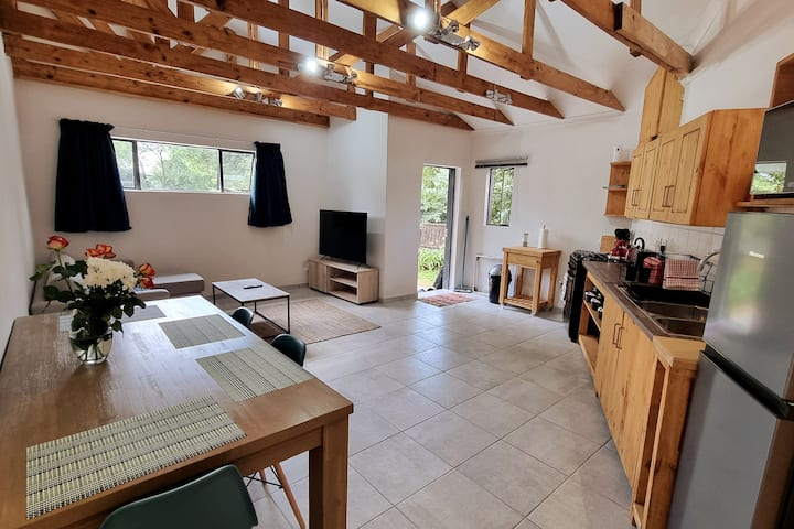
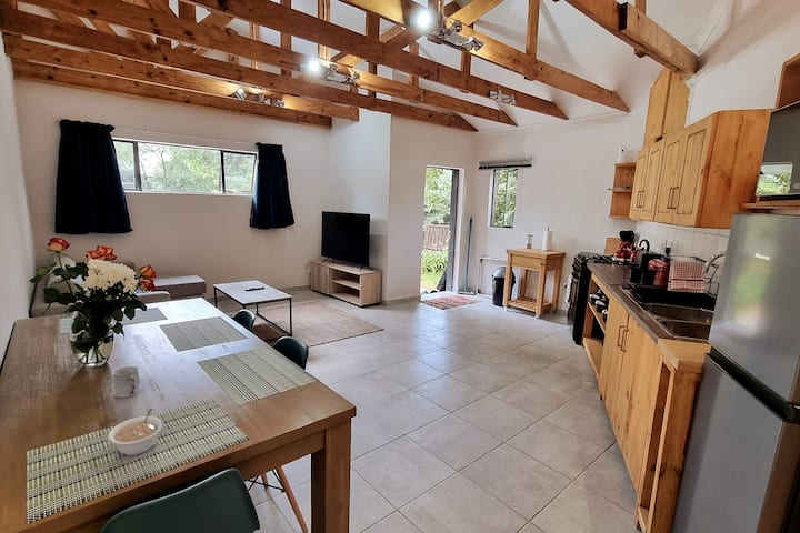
+ legume [108,406,164,456]
+ cup [112,365,141,399]
